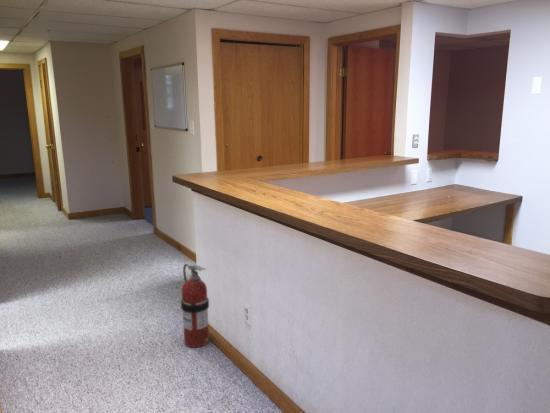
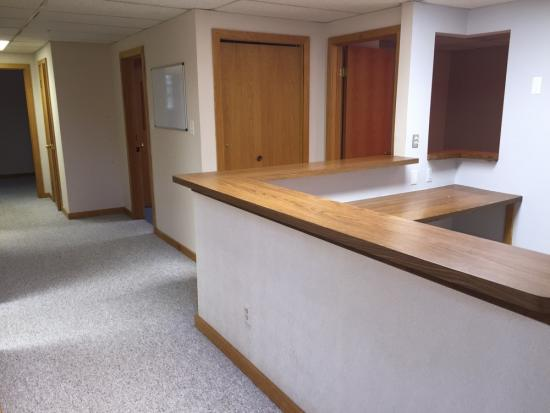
- fire extinguisher [180,263,210,348]
